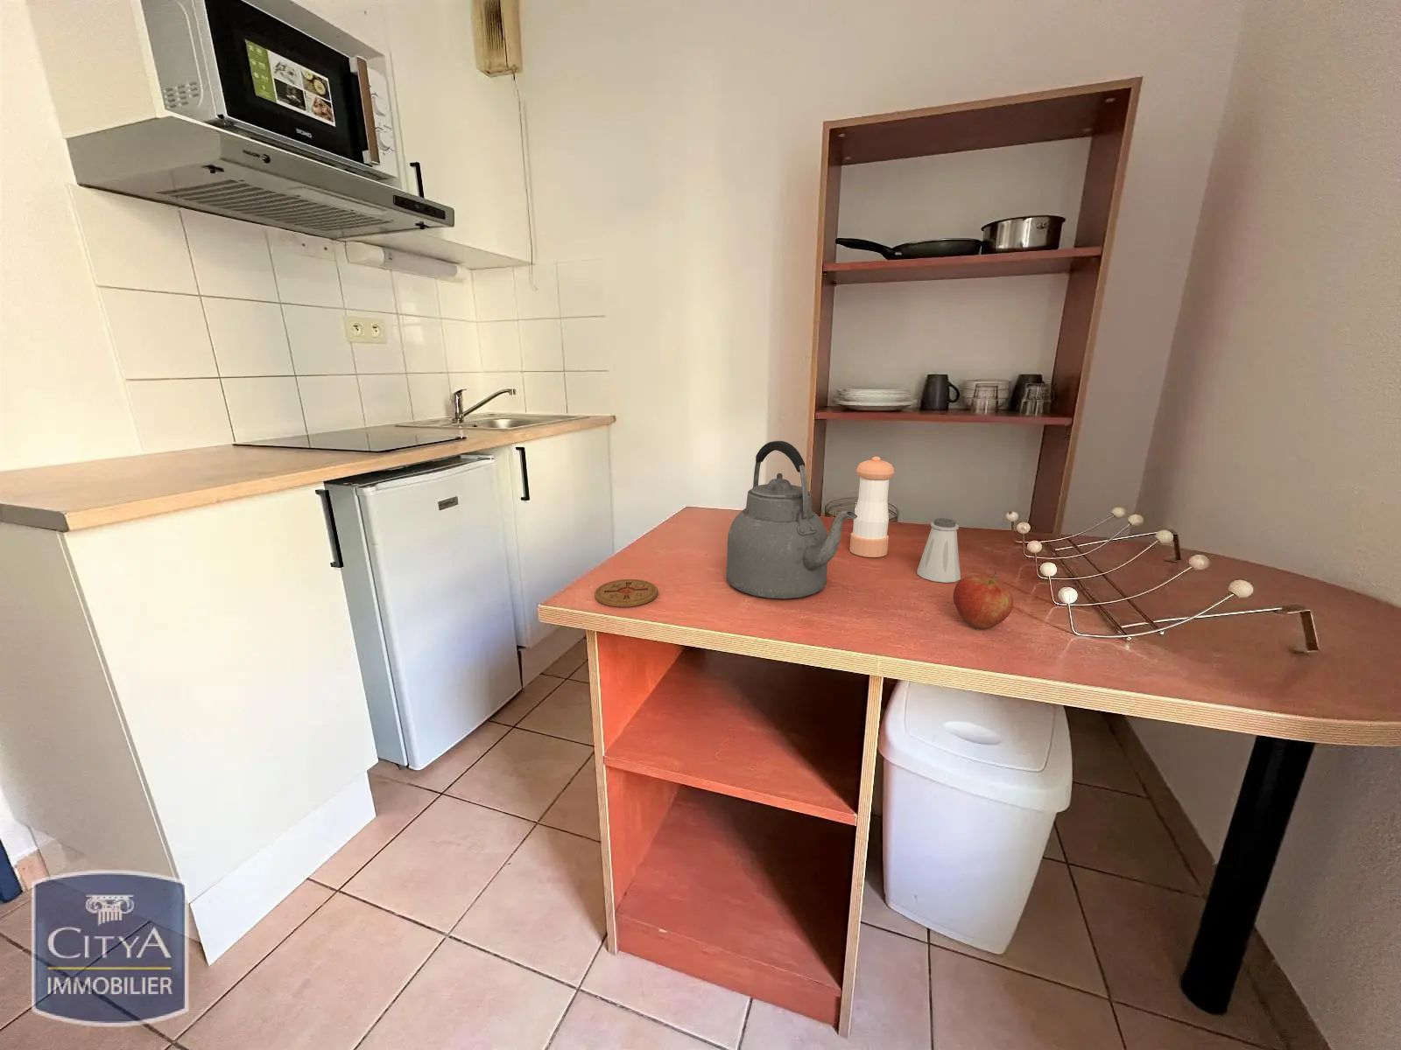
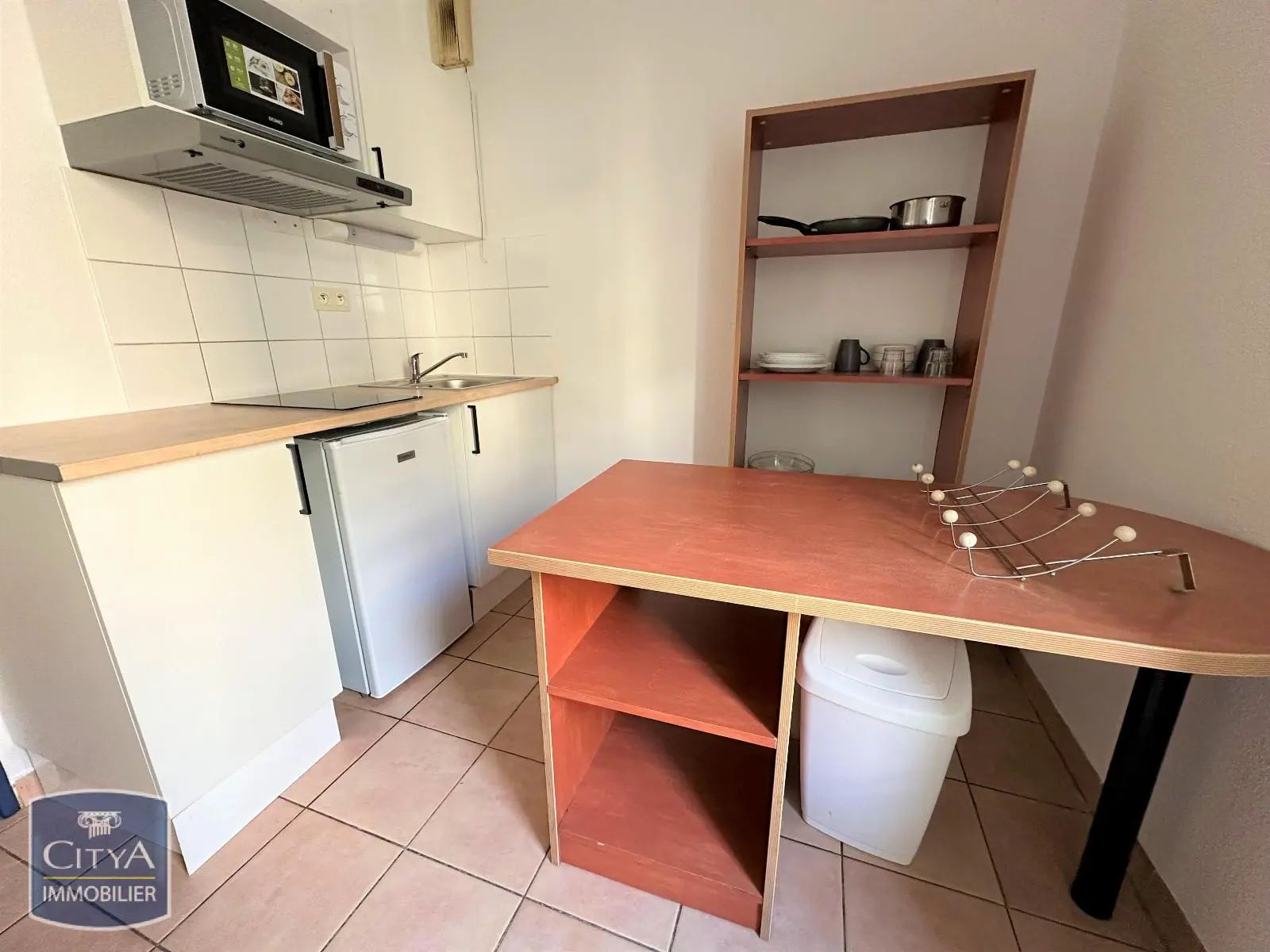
- pepper shaker [848,456,895,558]
- apple [953,571,1014,630]
- saltshaker [916,517,962,583]
- coaster [593,578,659,608]
- kettle [725,440,858,600]
